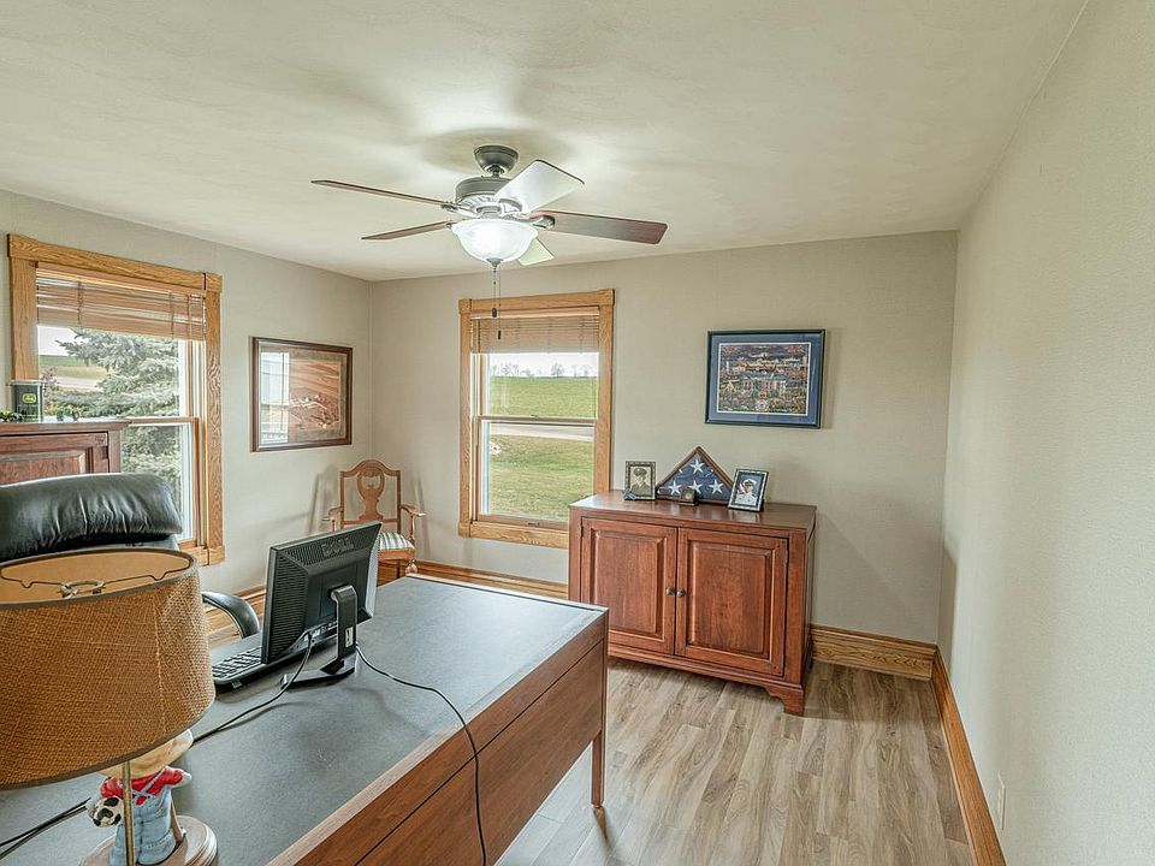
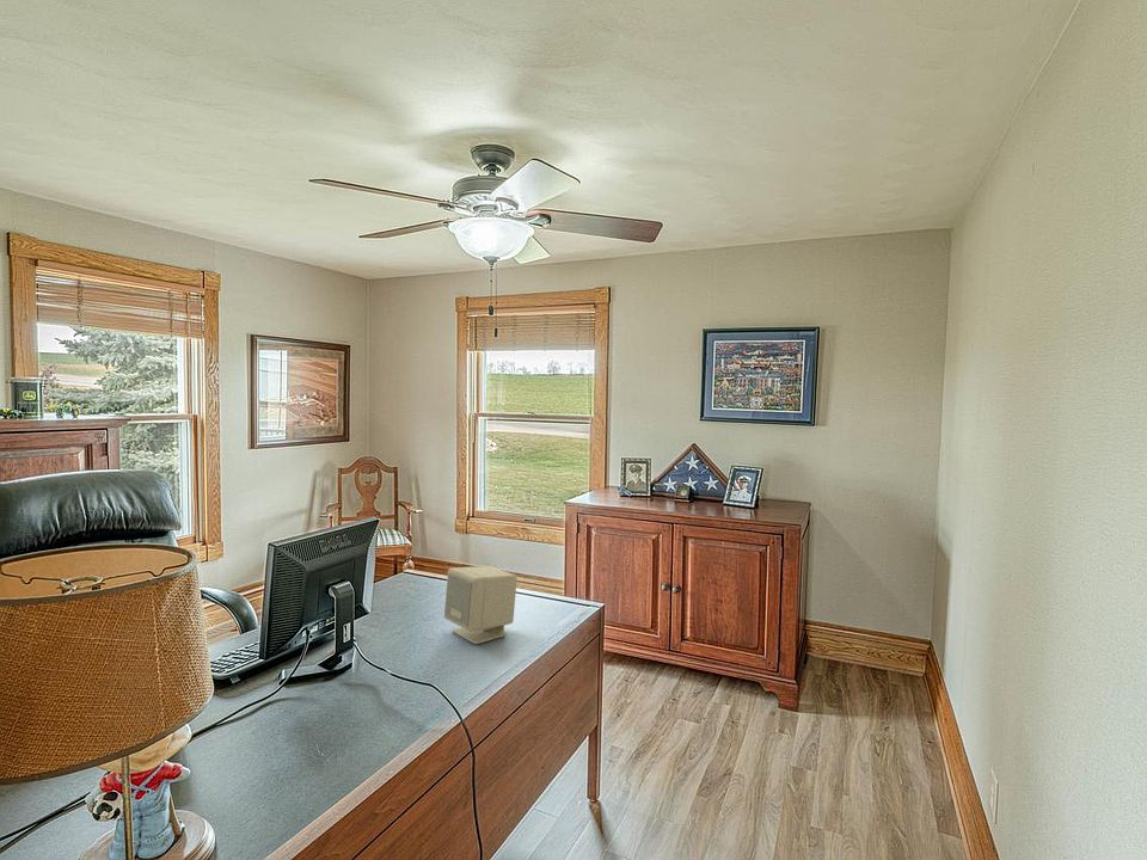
+ speaker [443,565,519,645]
